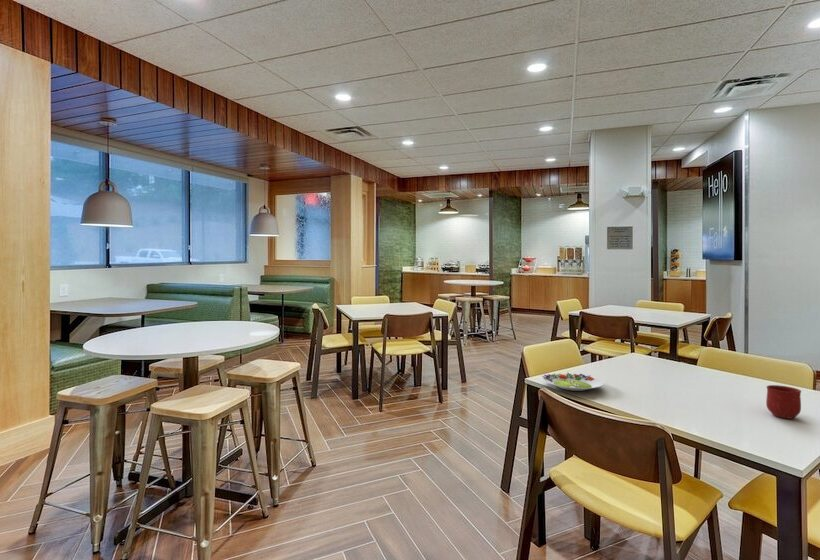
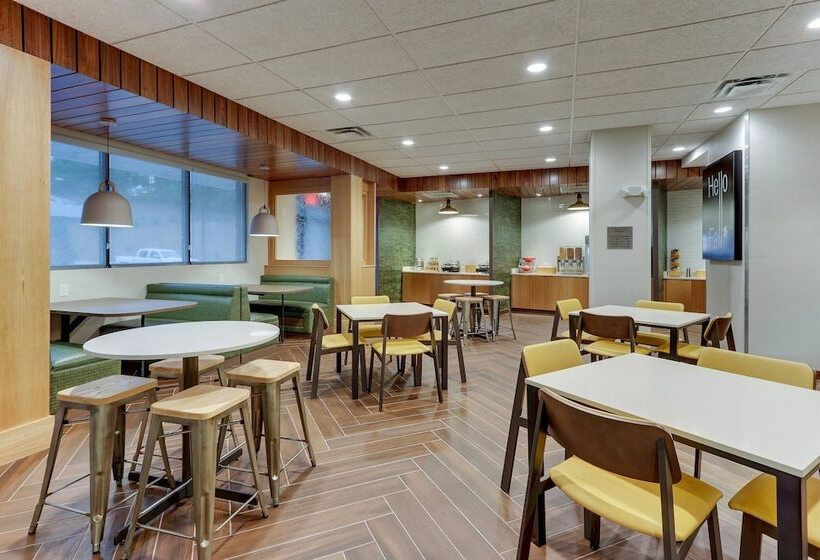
- mug [765,384,802,420]
- salad plate [541,371,605,392]
